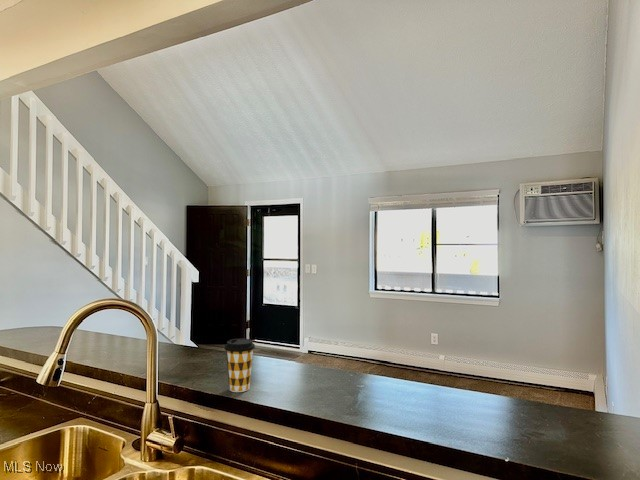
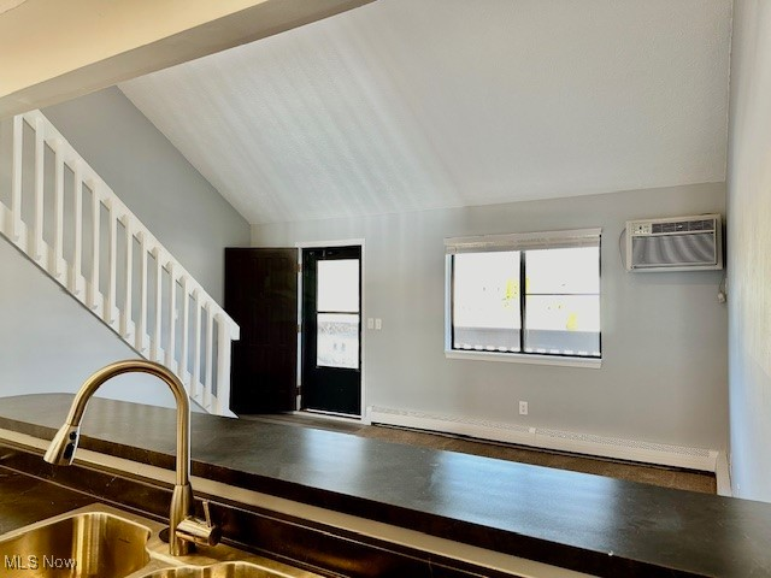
- coffee cup [223,338,256,393]
